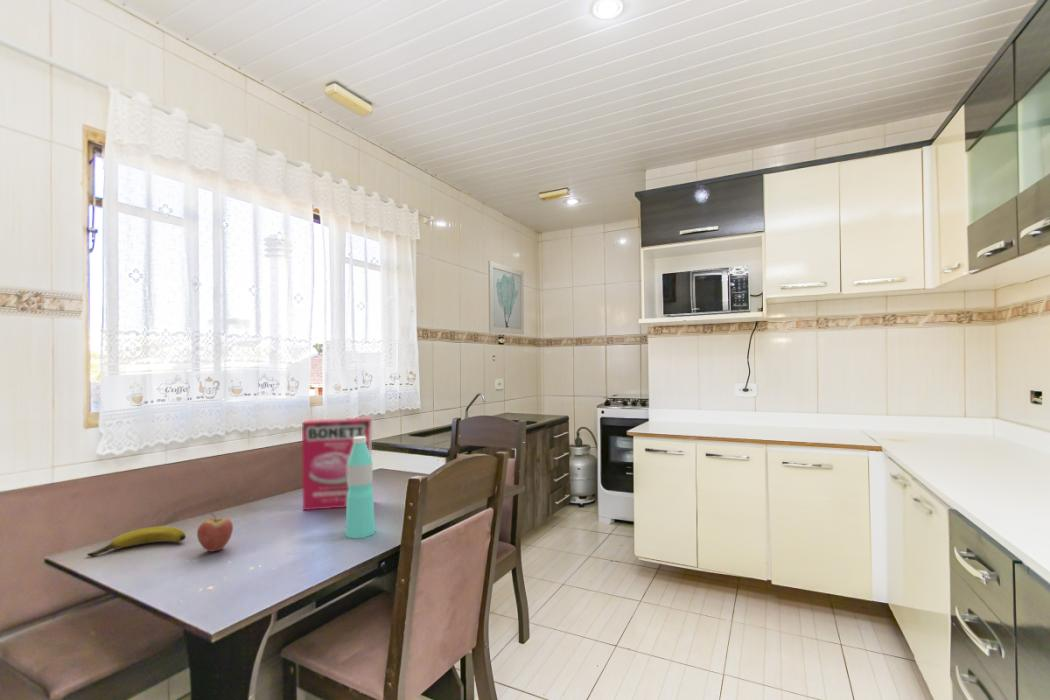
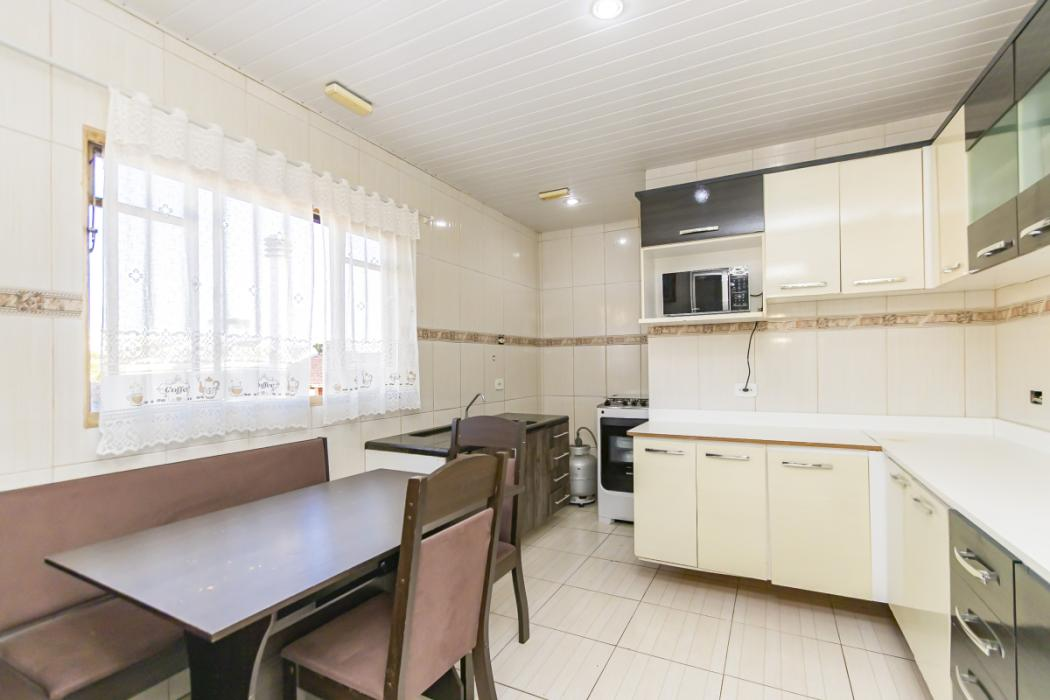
- fruit [196,512,234,552]
- banana [86,526,187,557]
- water bottle [344,436,376,540]
- wall art [487,260,525,335]
- cereal box [301,417,373,511]
